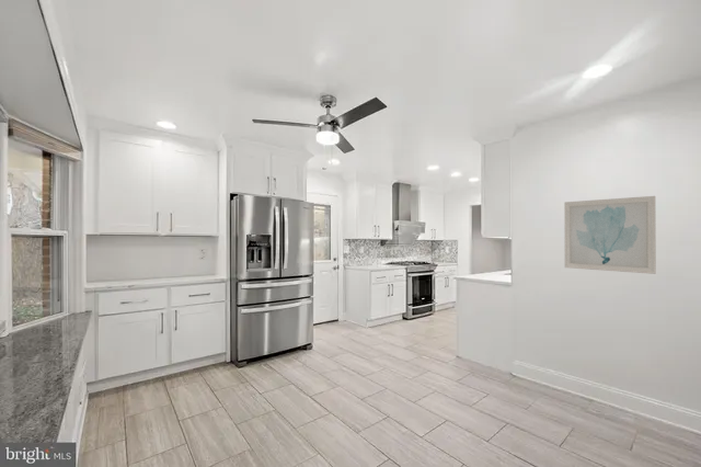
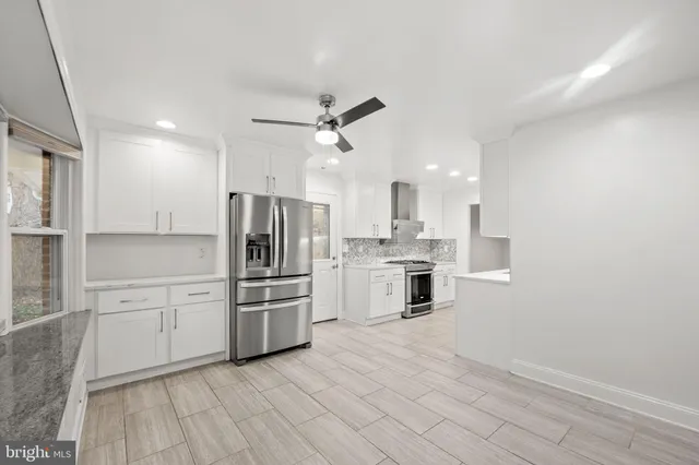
- wall art [563,195,657,275]
